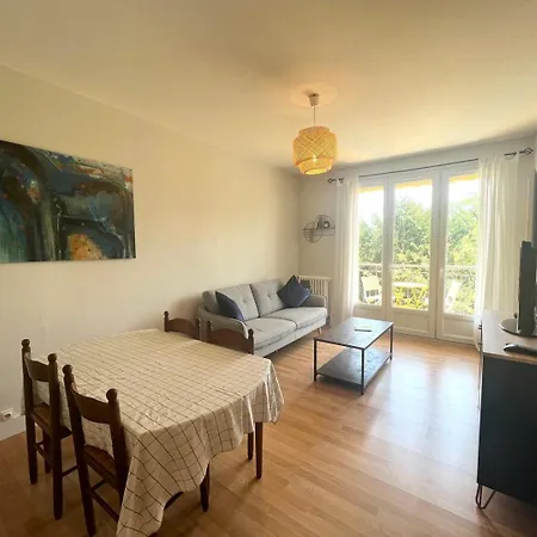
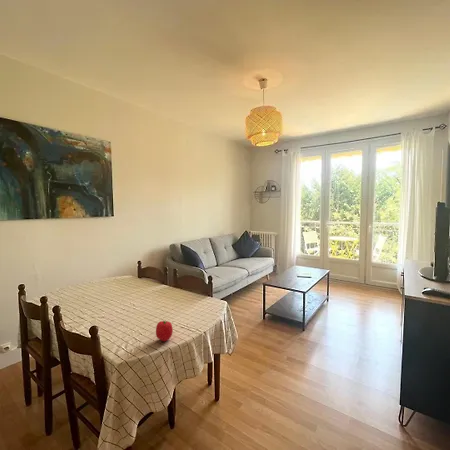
+ fruit [155,320,174,342]
